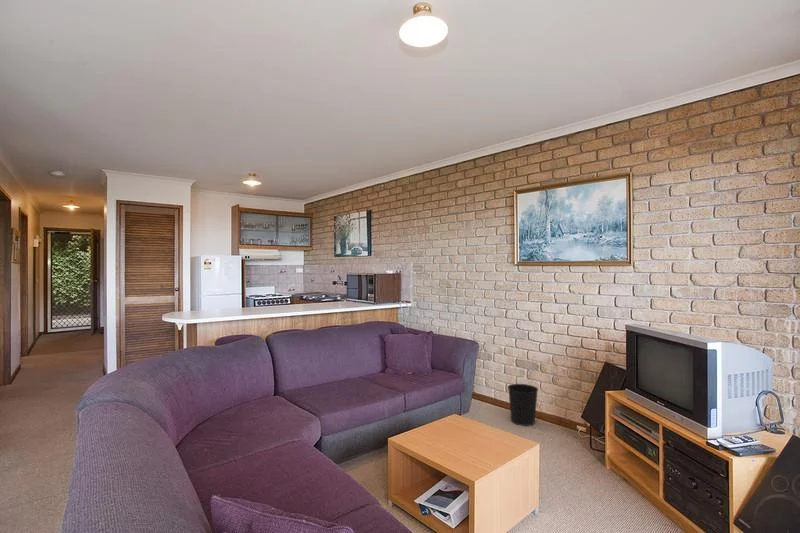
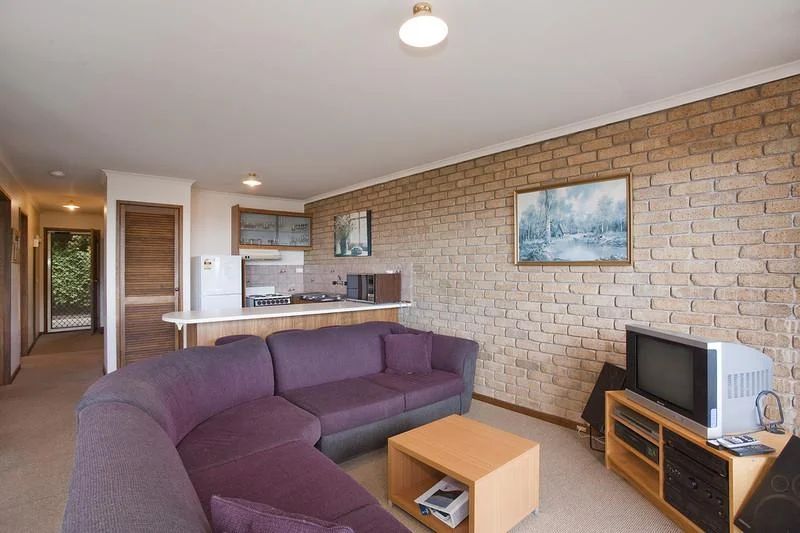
- wastebasket [507,383,539,427]
